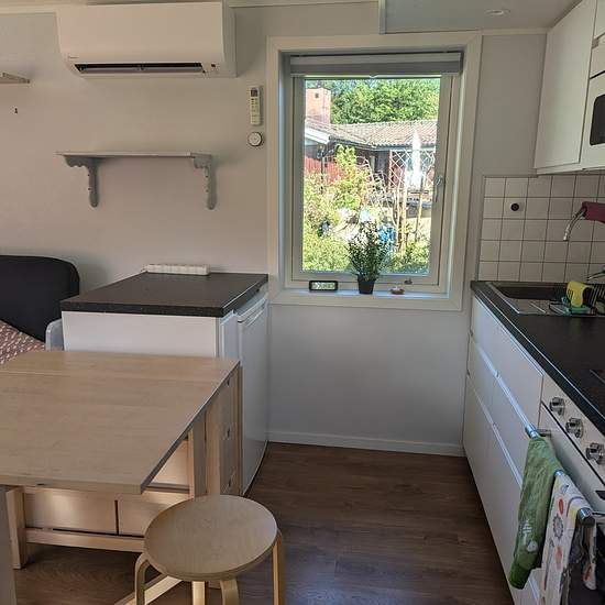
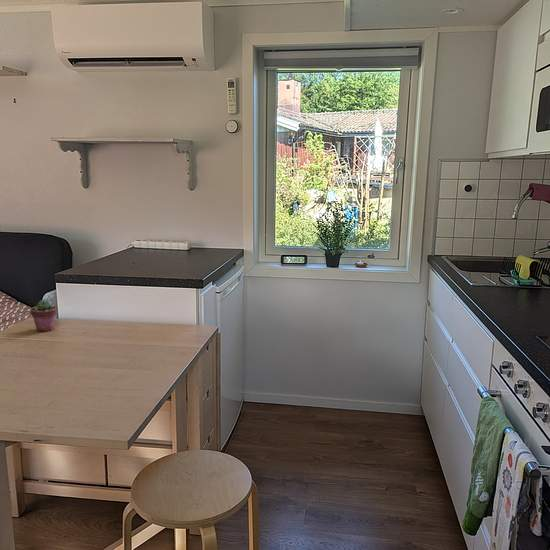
+ potted succulent [30,298,58,332]
